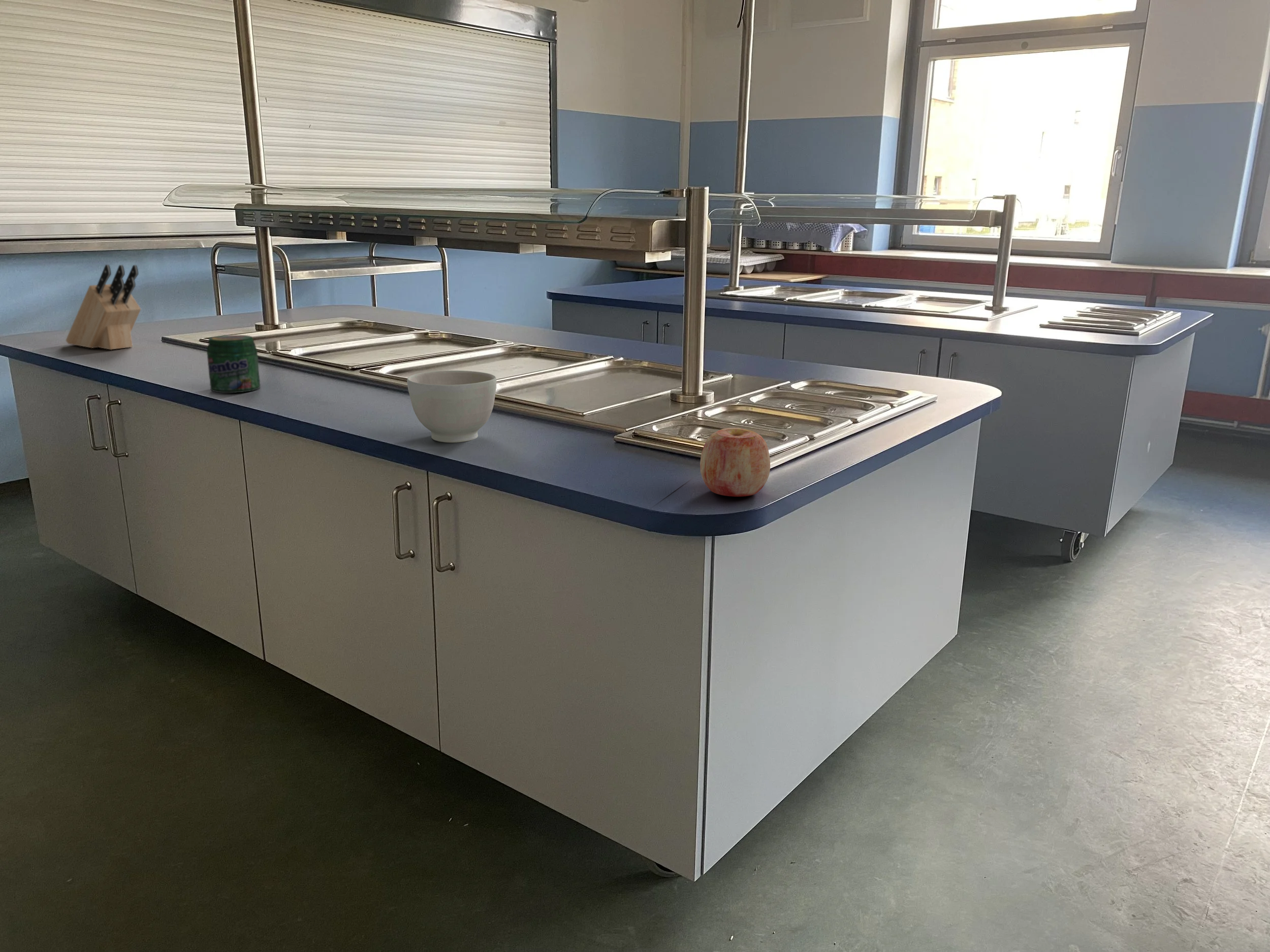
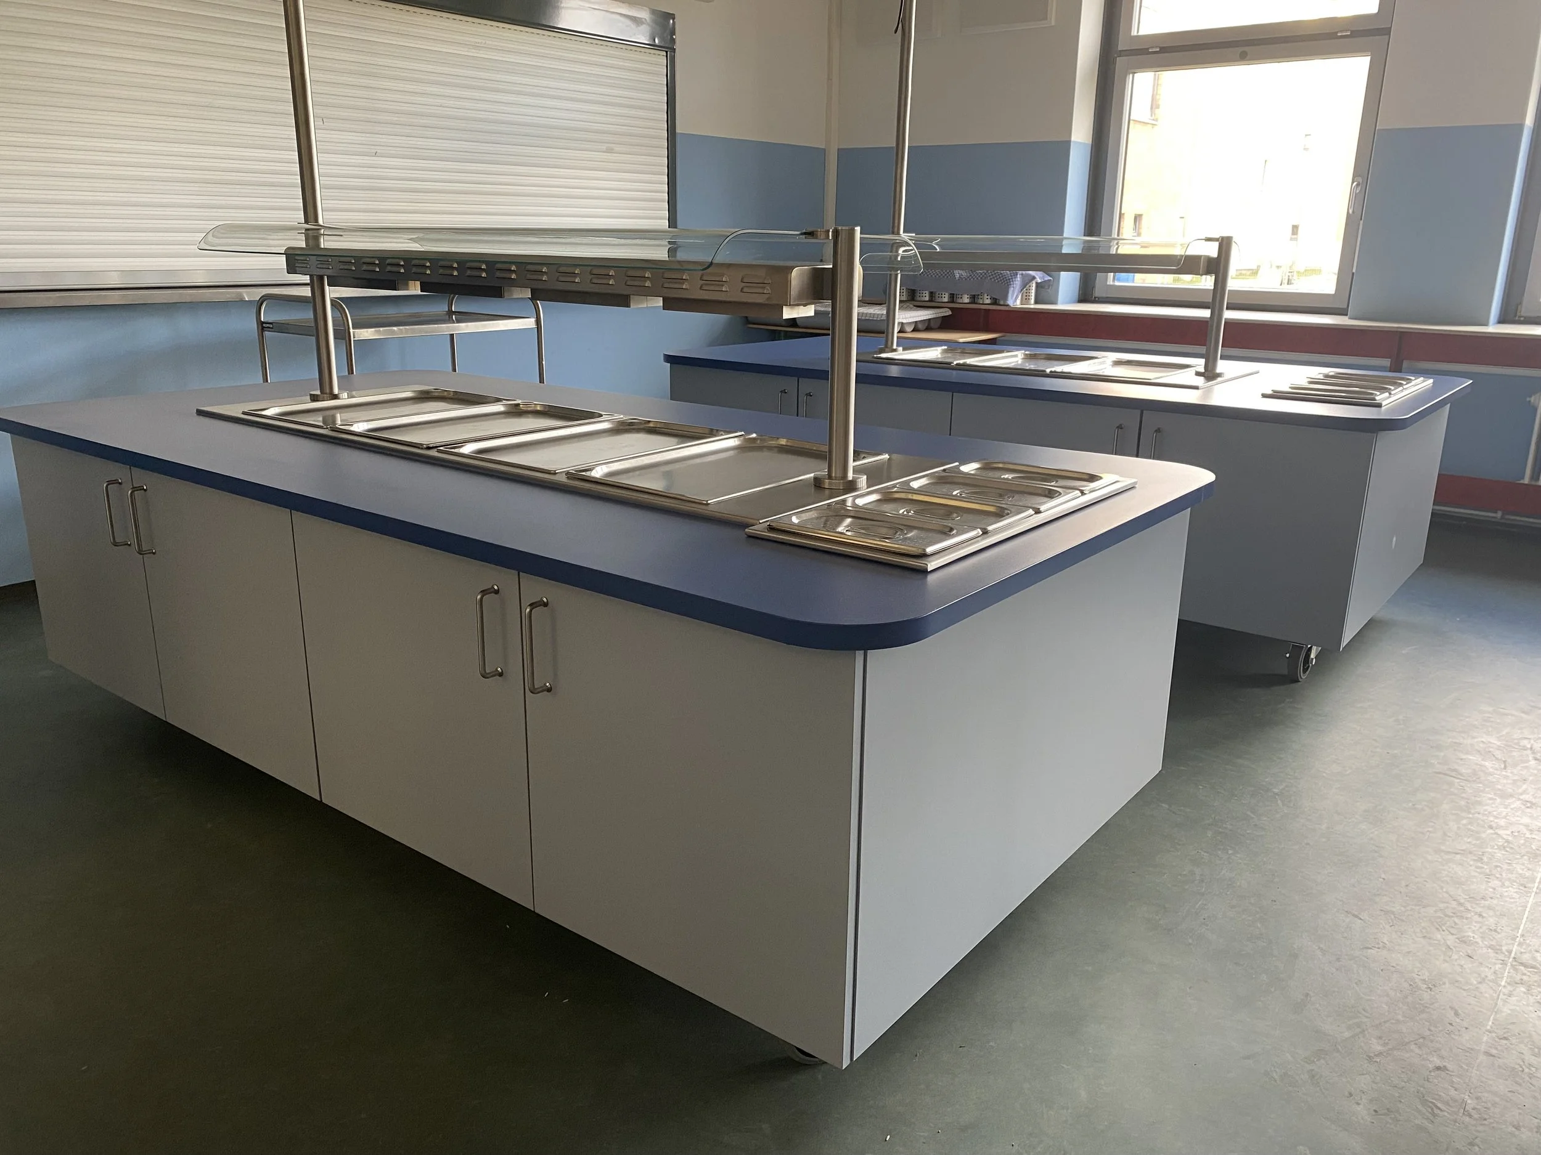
- apple [700,428,771,497]
- knife block [65,264,141,350]
- bowl [407,370,497,443]
- jar [206,335,261,393]
